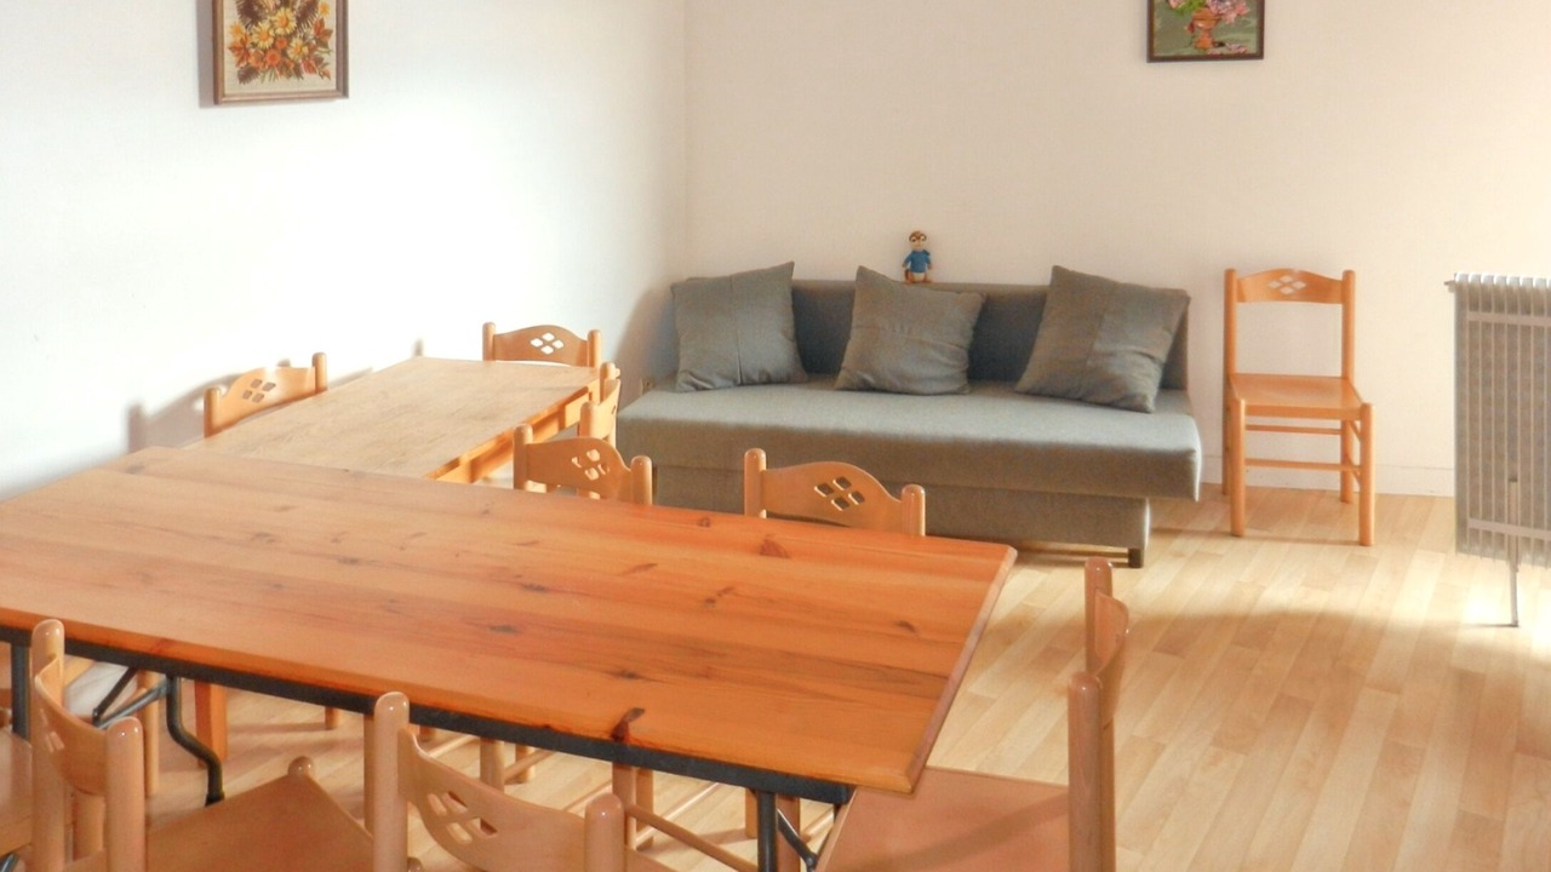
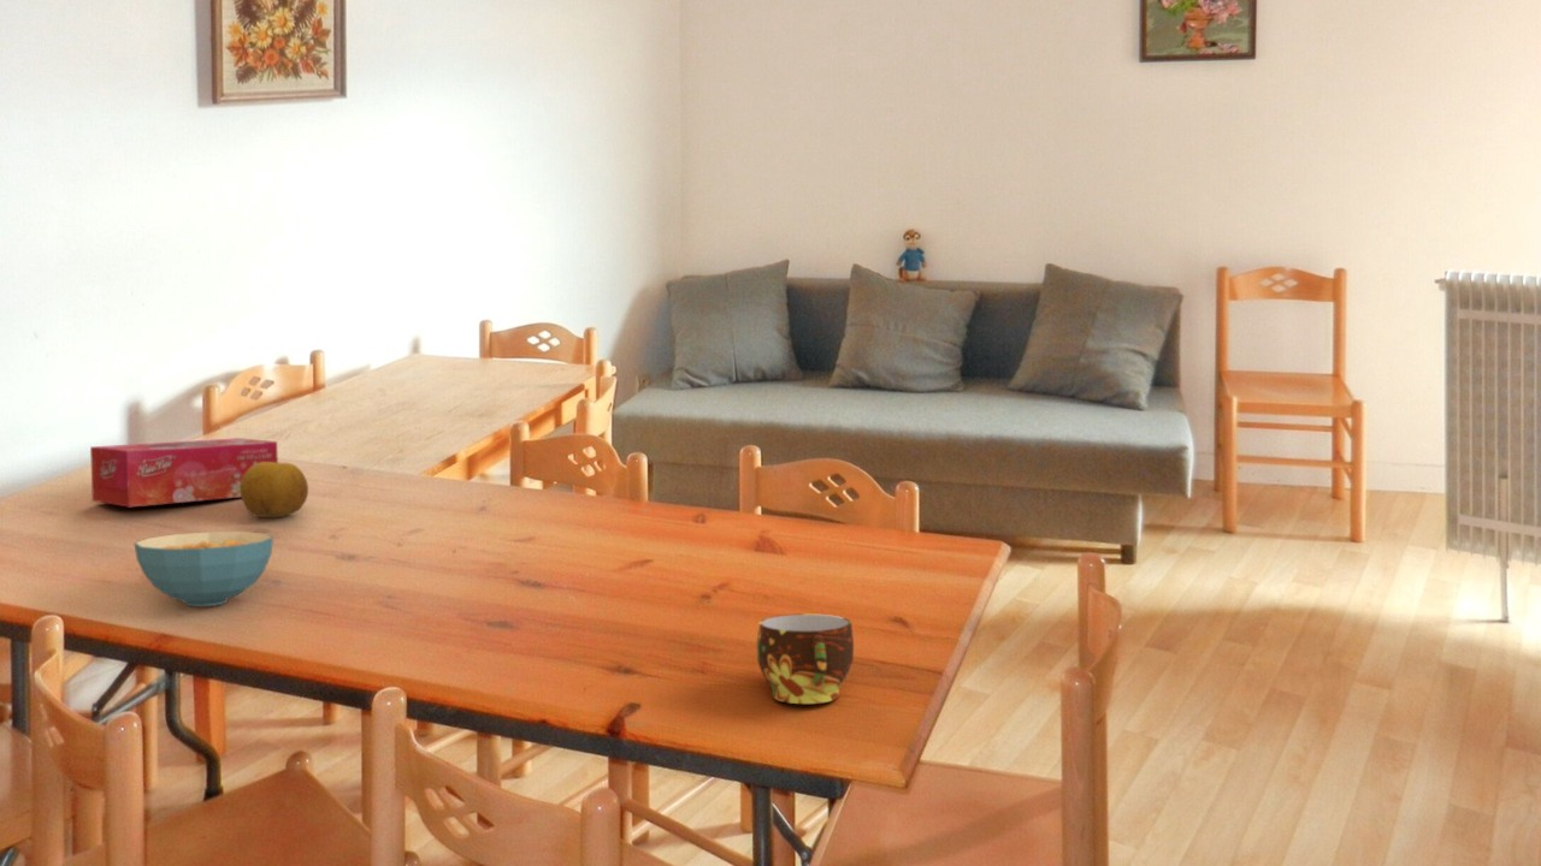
+ cup [756,612,855,705]
+ fruit [240,462,309,518]
+ cereal bowl [134,530,274,607]
+ tissue box [89,437,279,508]
